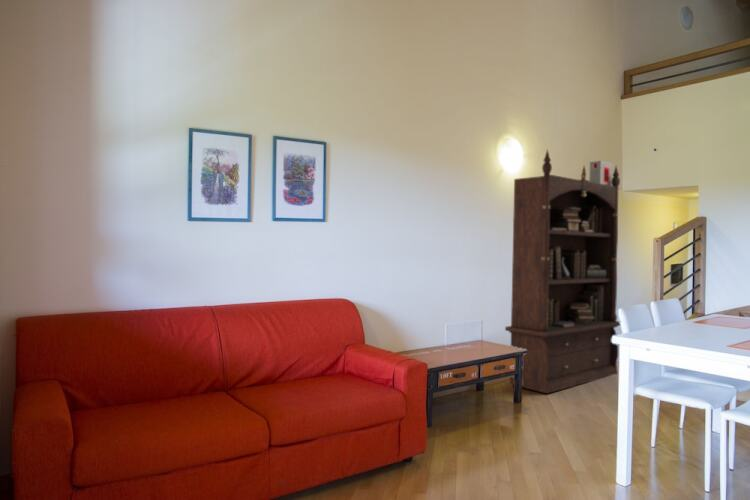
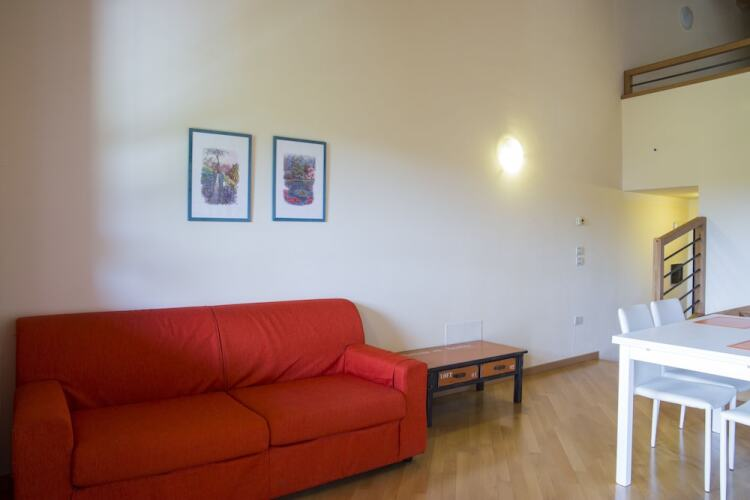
- bookcase [504,148,621,394]
- decorative box [588,160,613,186]
